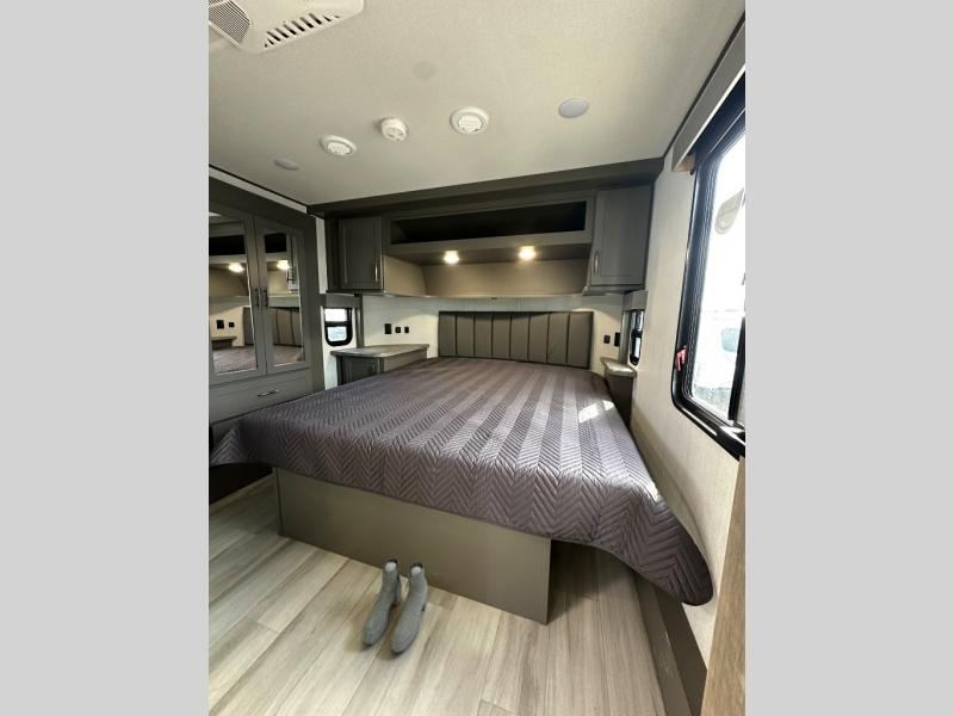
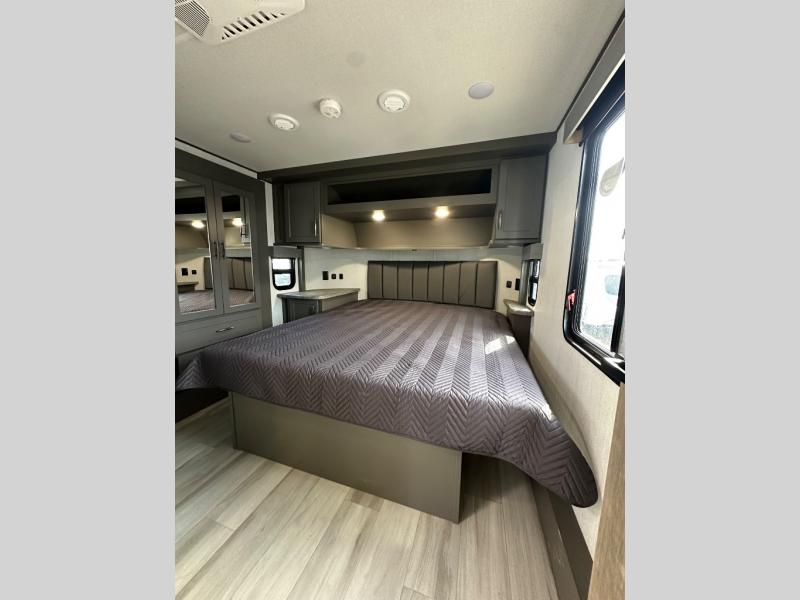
- boots [361,557,429,654]
